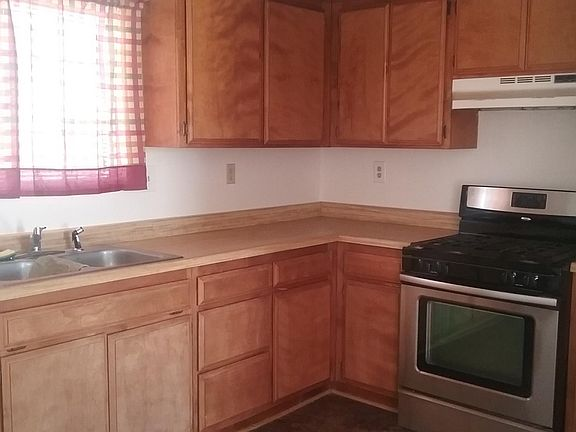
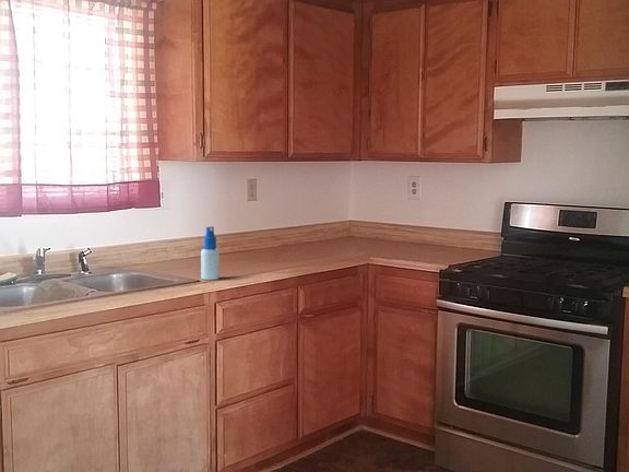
+ spray bottle [200,225,221,281]
